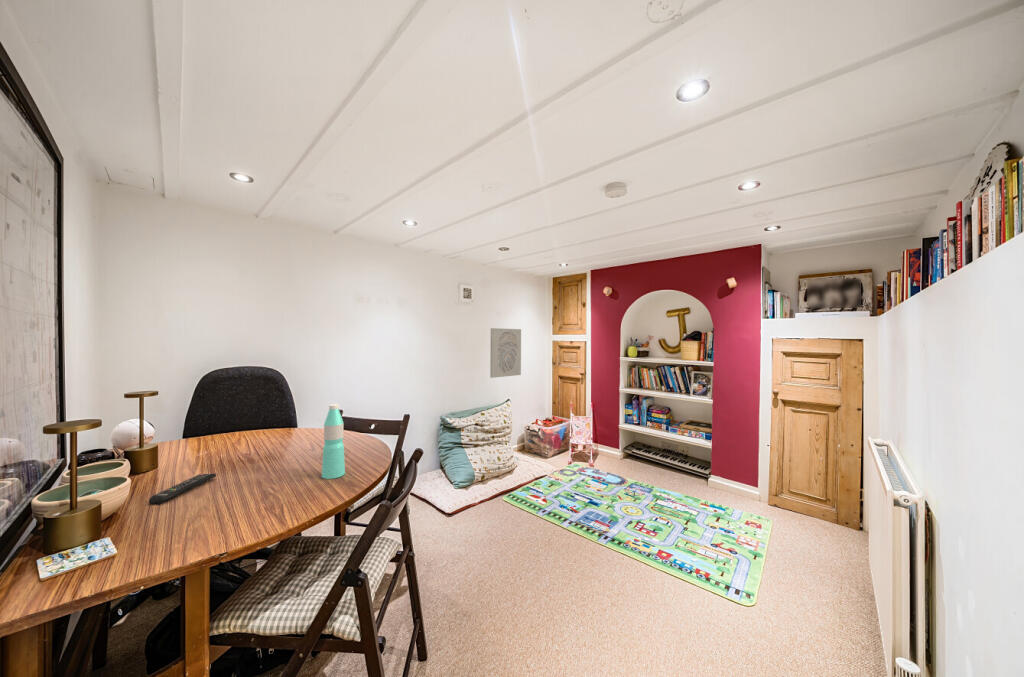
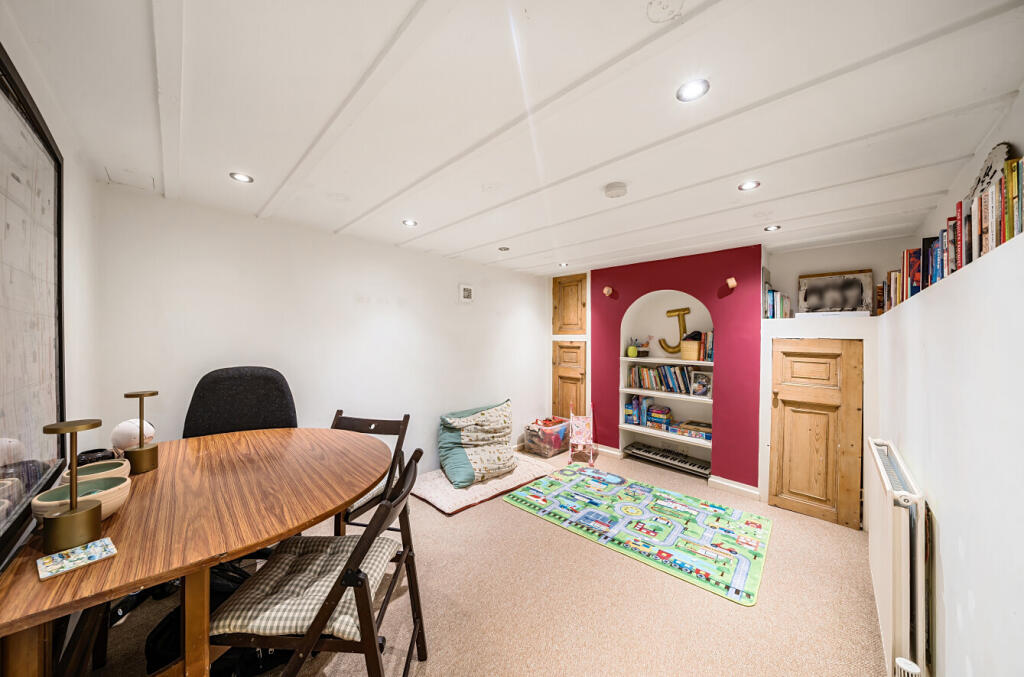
- wall art [489,327,522,379]
- remote control [148,473,217,506]
- water bottle [321,403,346,480]
